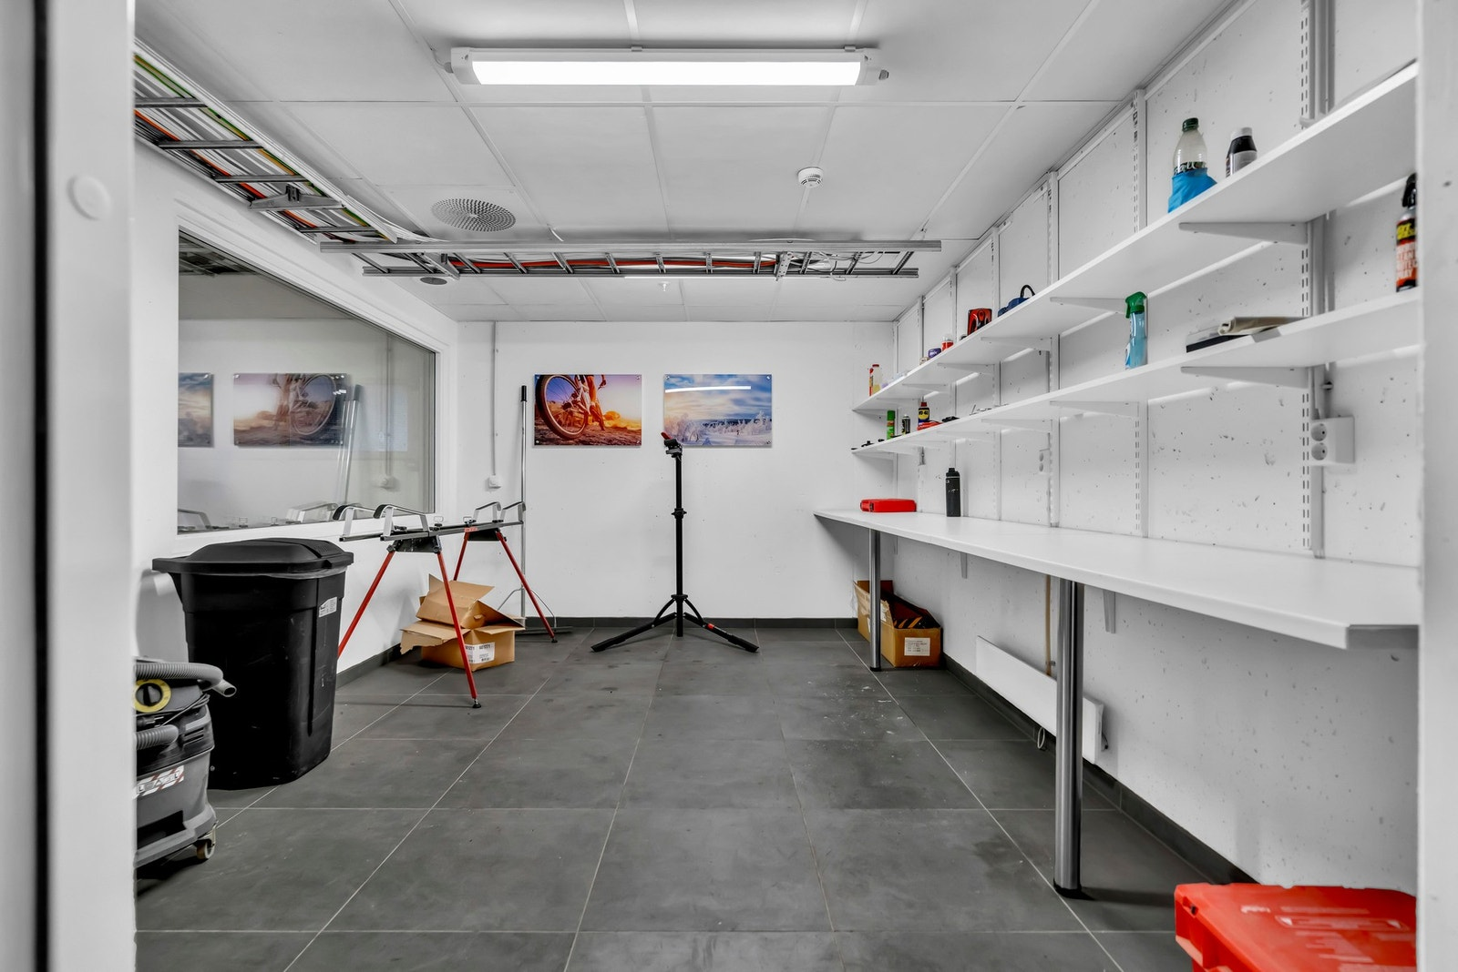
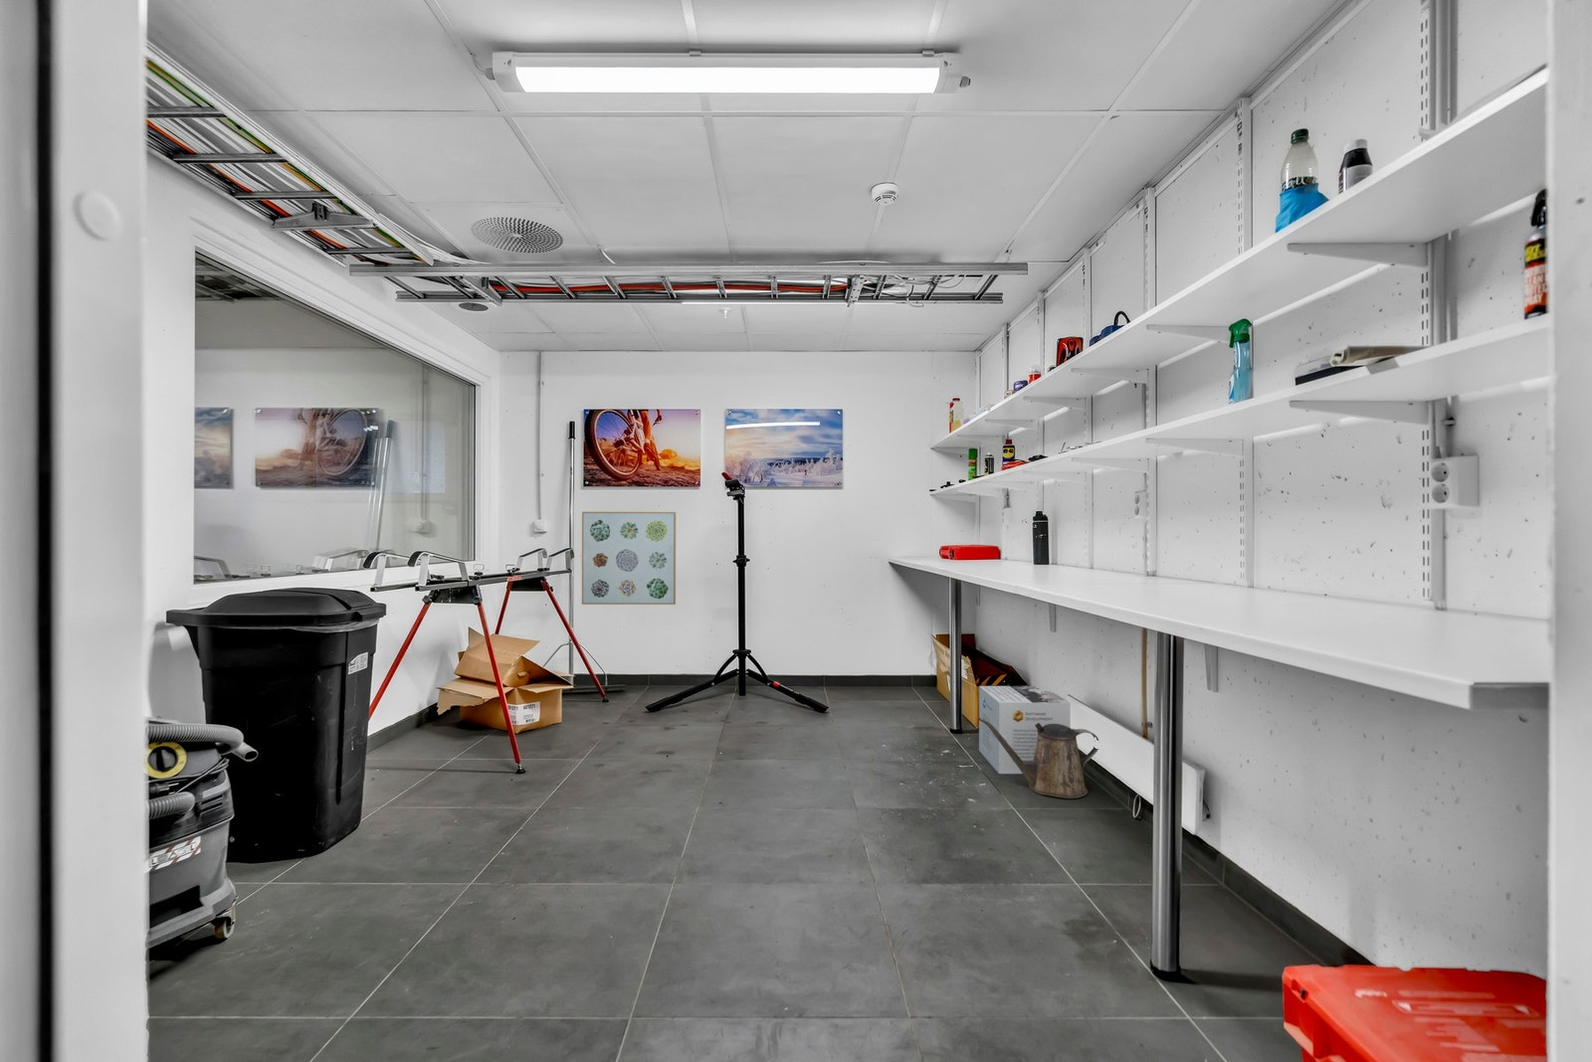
+ cardboard box [978,685,1072,775]
+ wall art [581,511,677,606]
+ watering can [978,718,1100,800]
